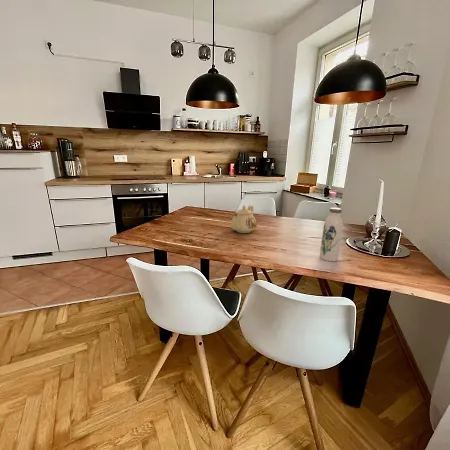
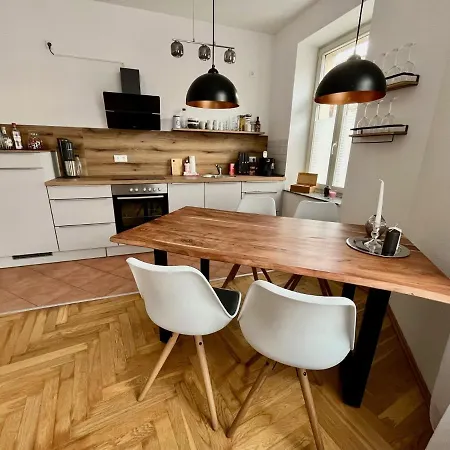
- water bottle [319,207,344,262]
- teapot [230,204,258,234]
